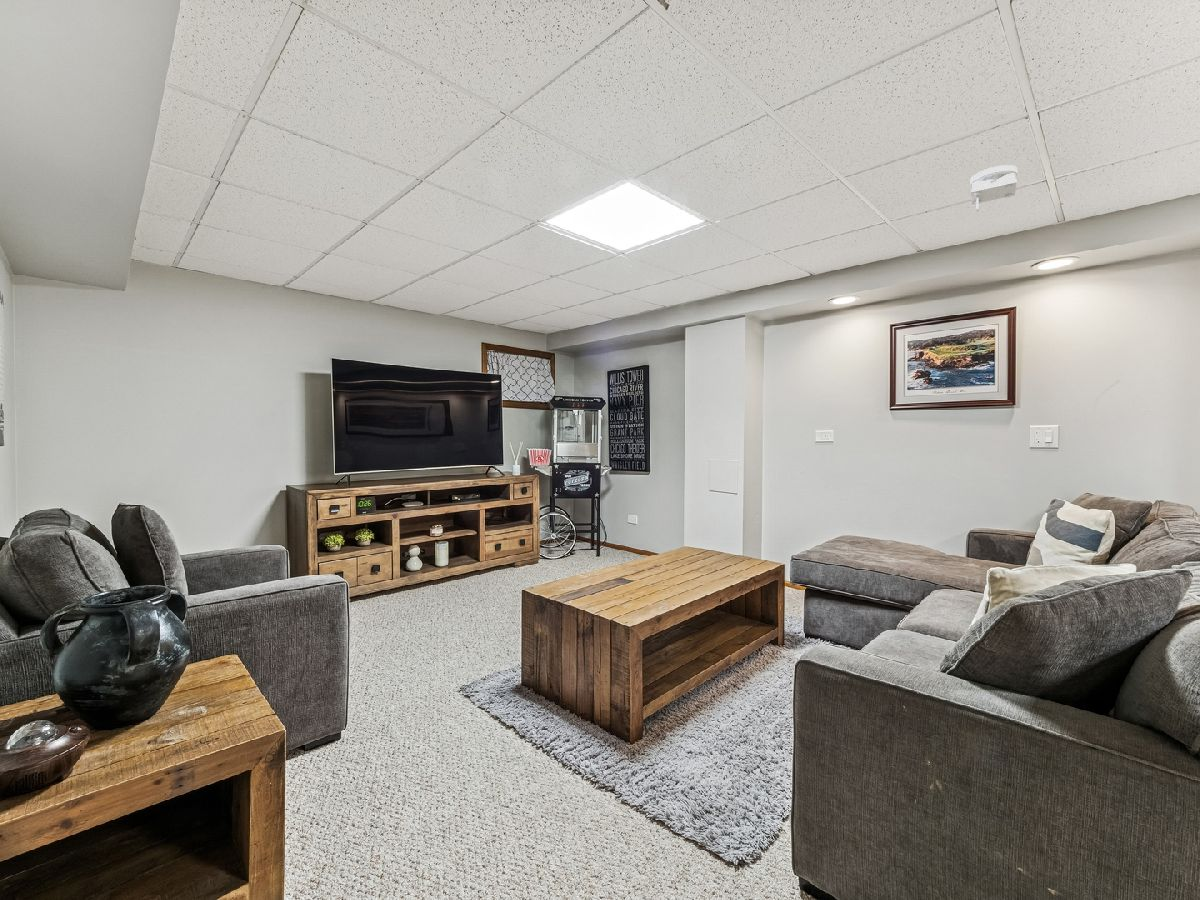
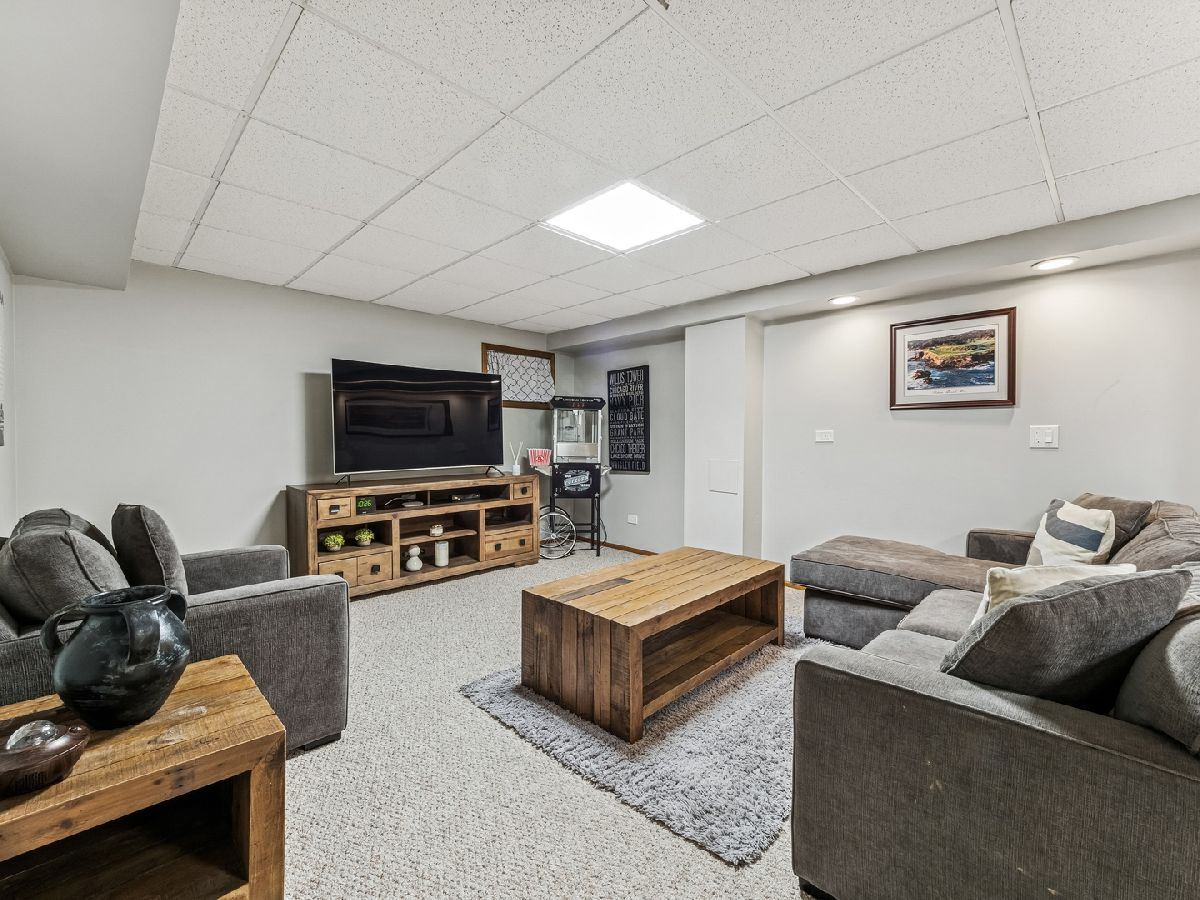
- smoke detector [970,164,1018,213]
